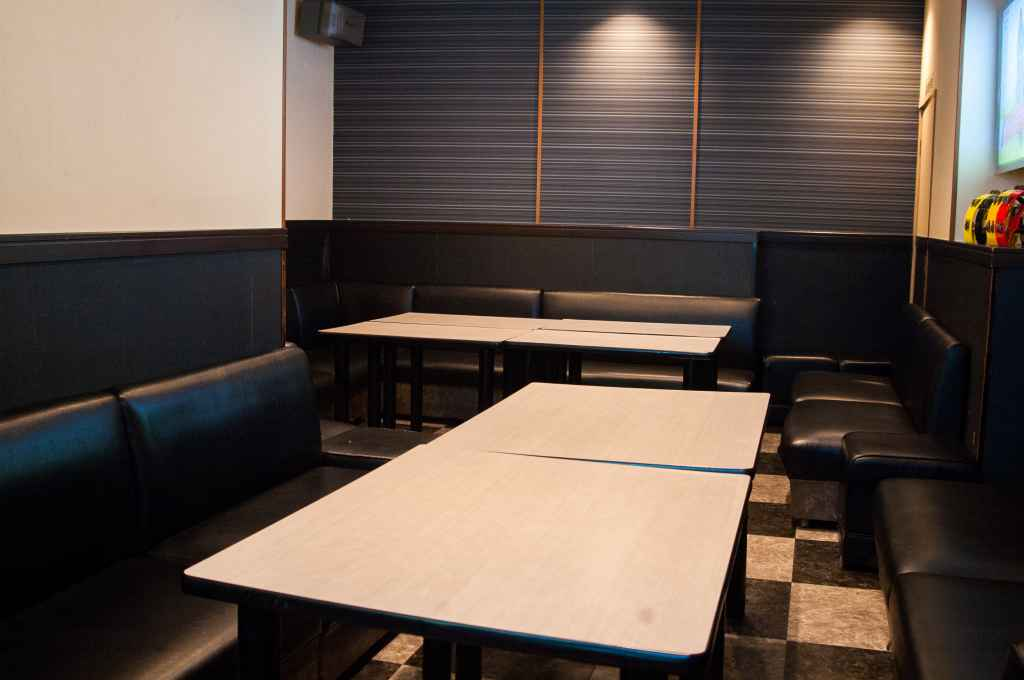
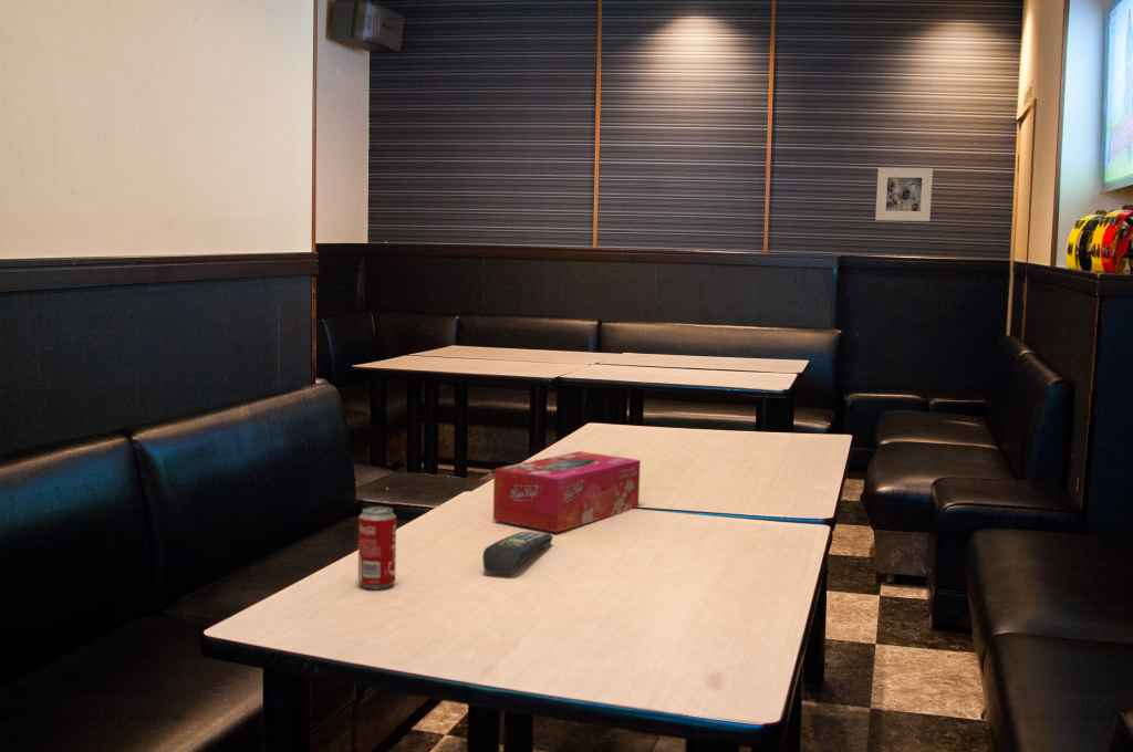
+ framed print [874,167,934,222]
+ tissue box [492,450,642,533]
+ beverage can [357,505,397,589]
+ remote control [481,531,554,575]
